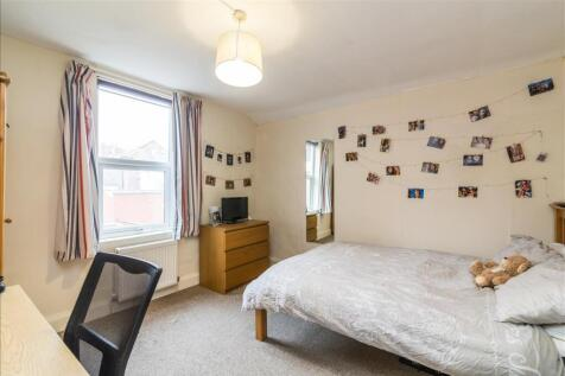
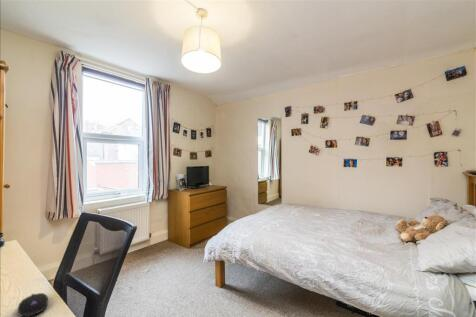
+ computer mouse [17,292,49,317]
